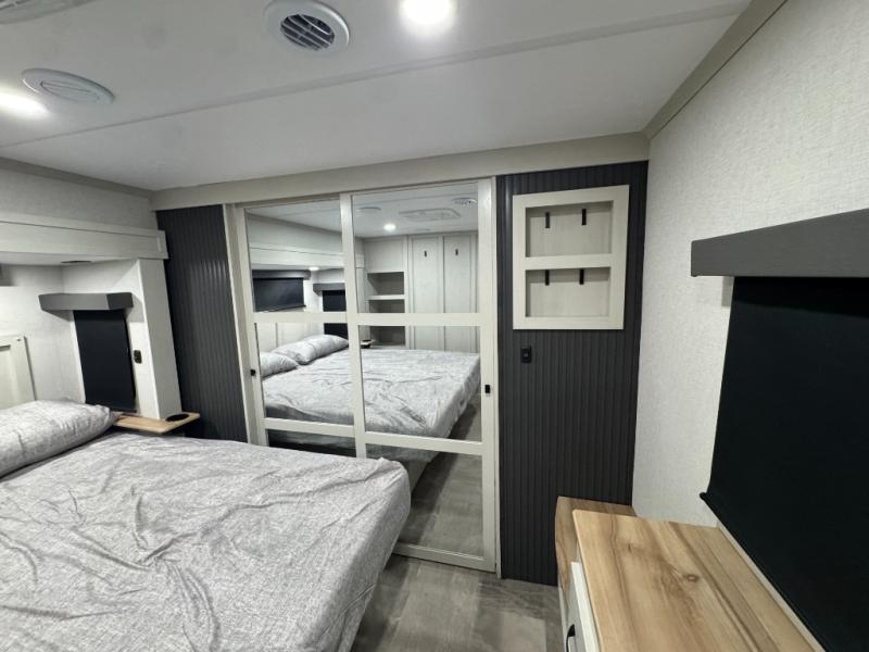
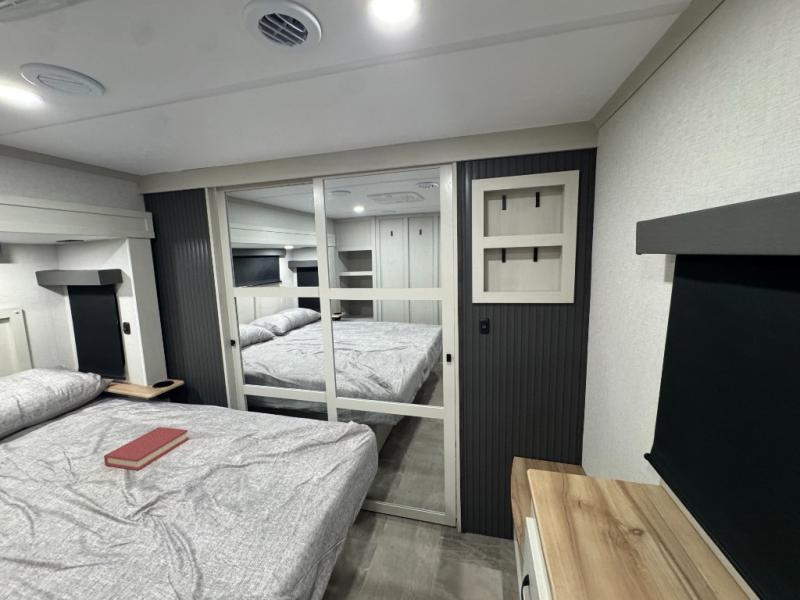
+ hardback book [103,426,189,471]
